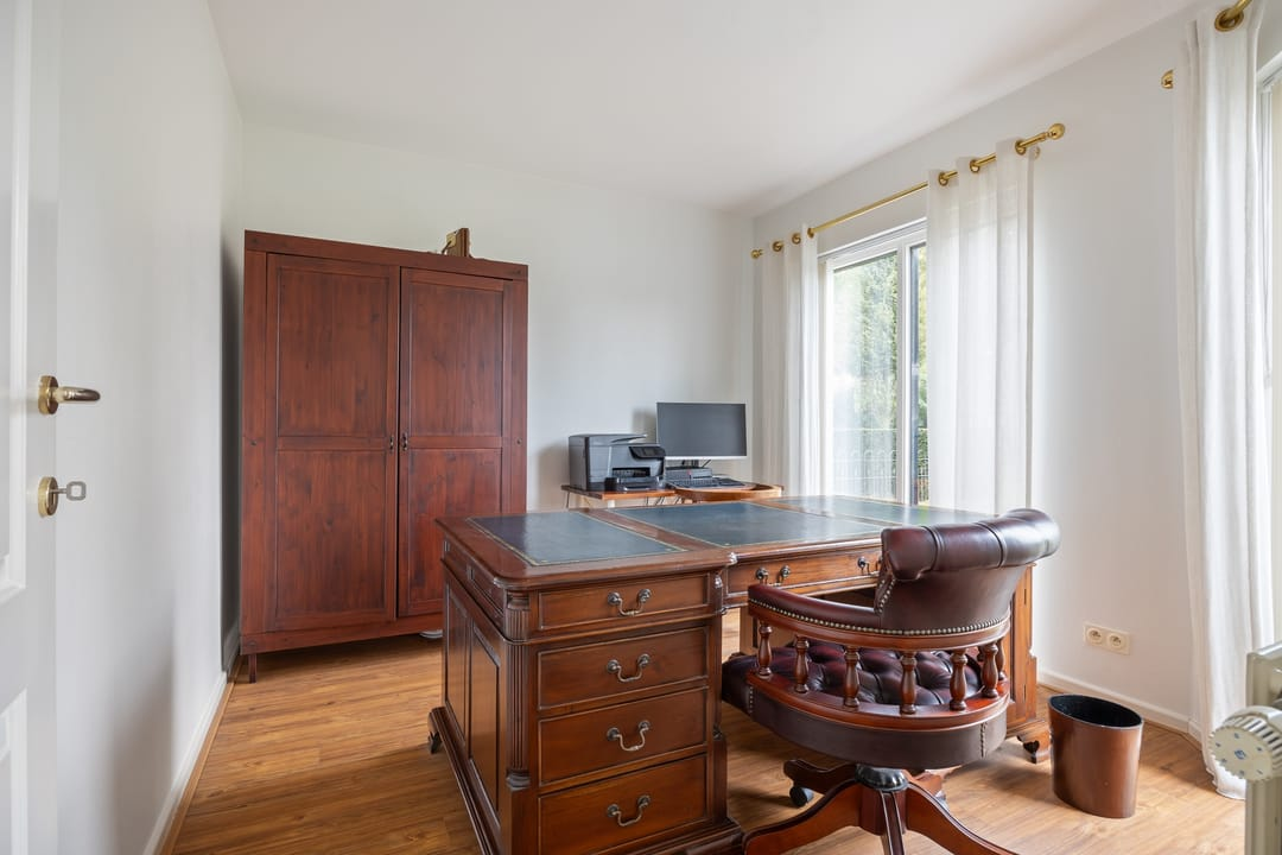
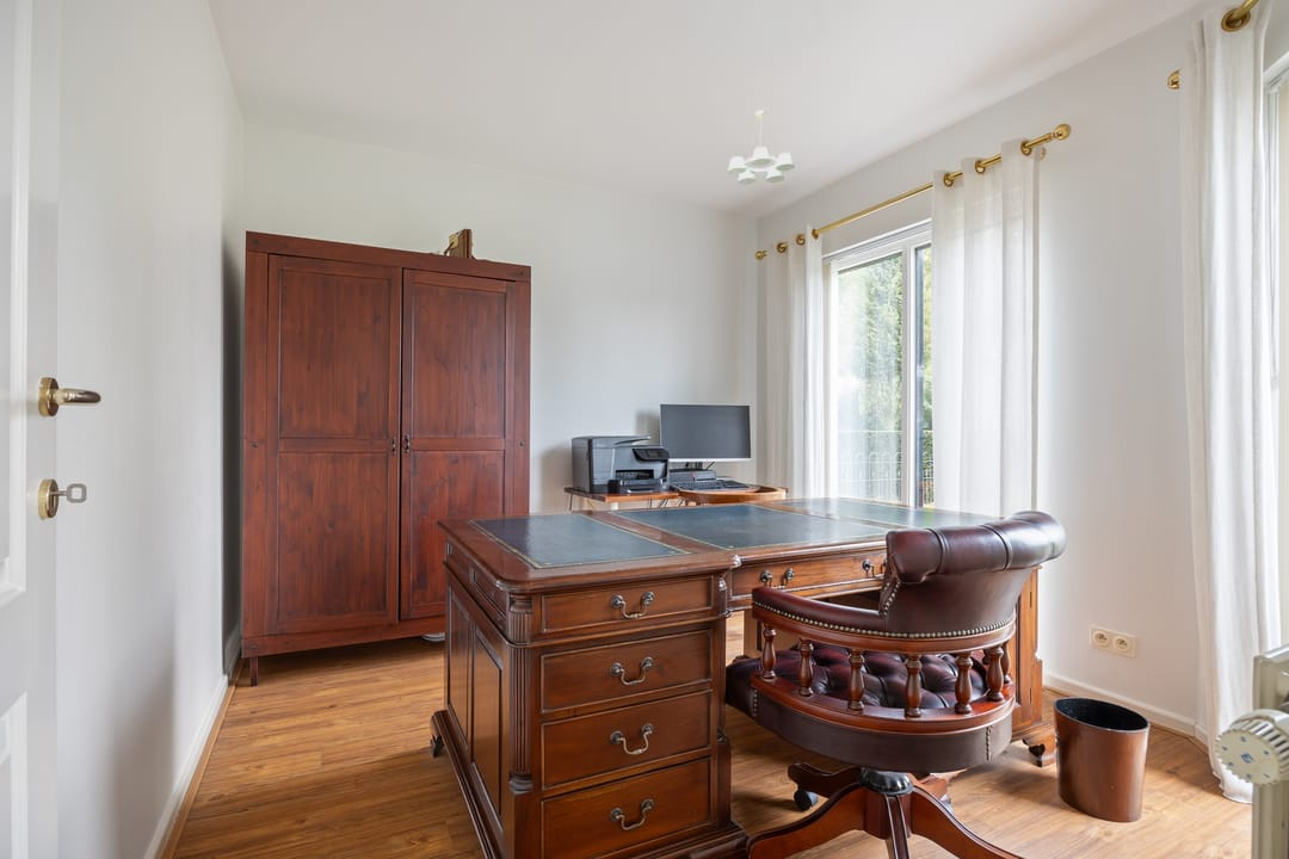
+ ceiling light fixture [727,109,796,186]
